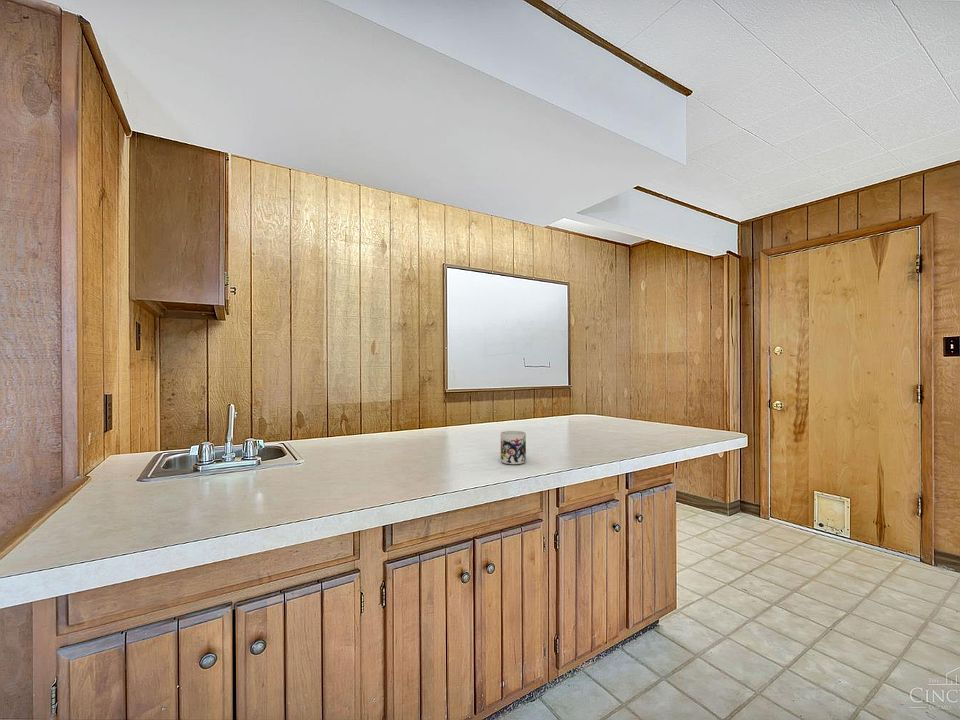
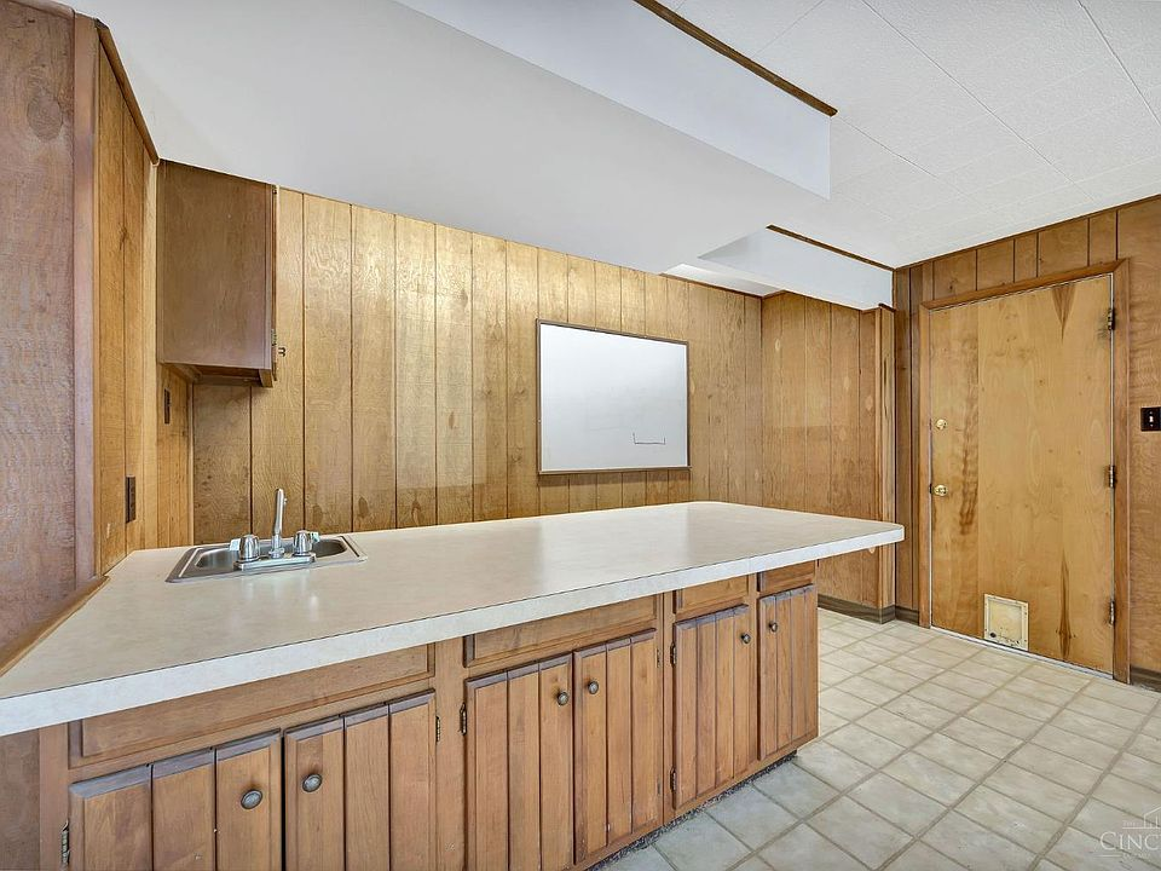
- mug [500,430,527,465]
